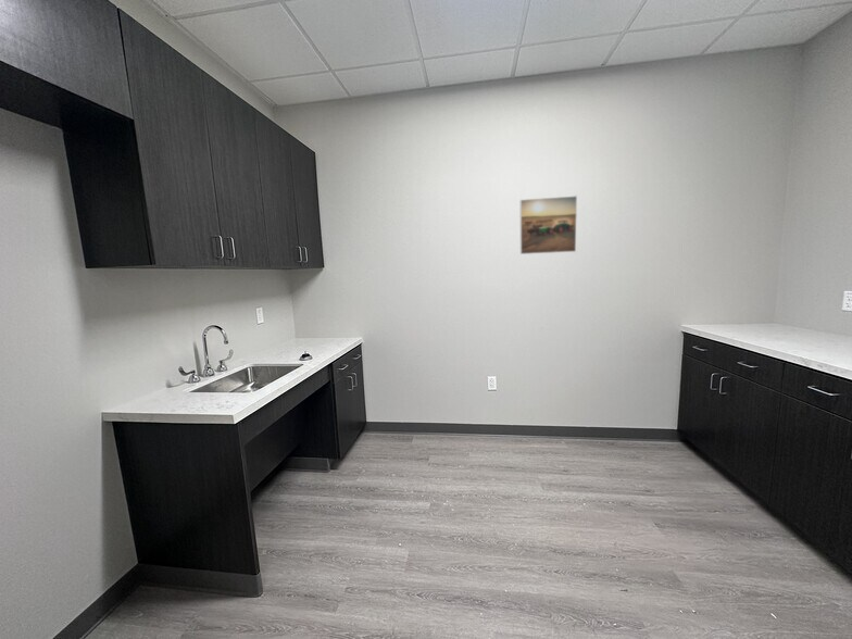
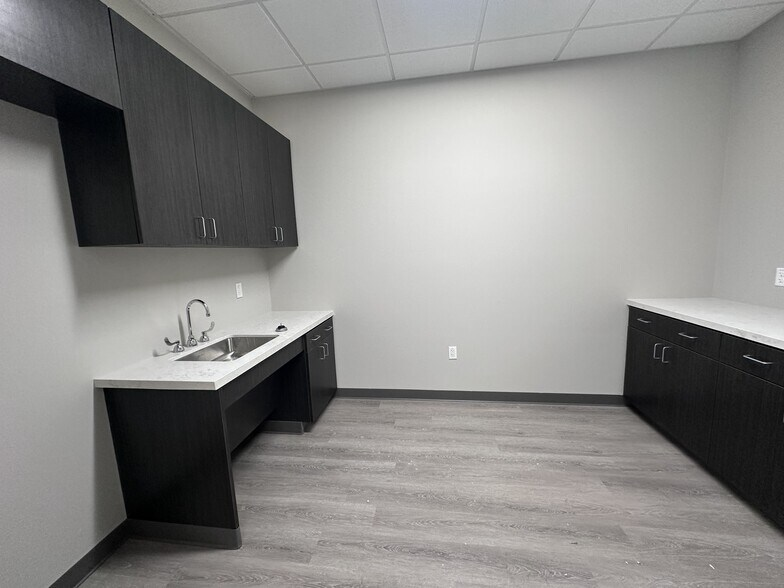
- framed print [519,195,578,255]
